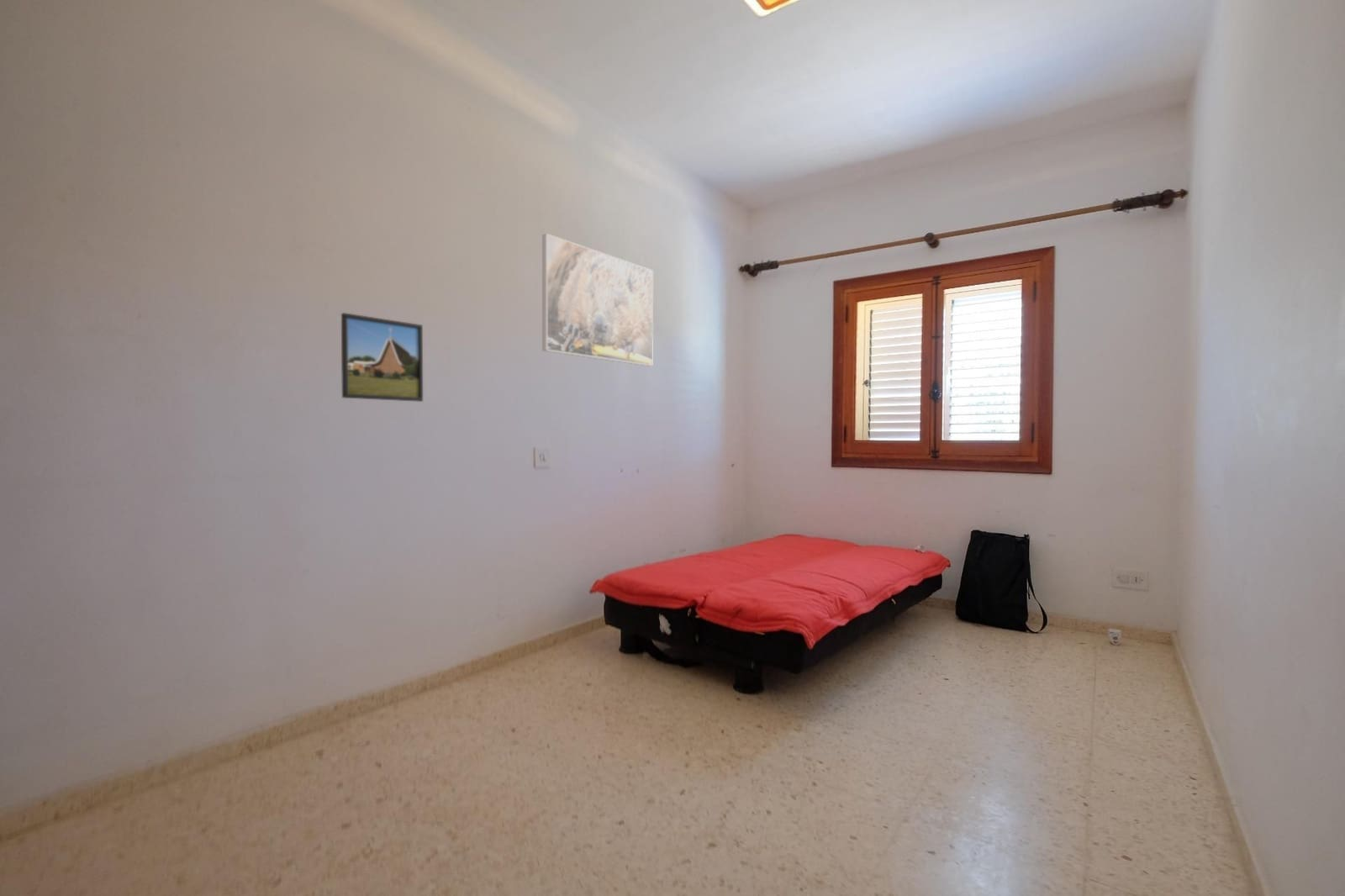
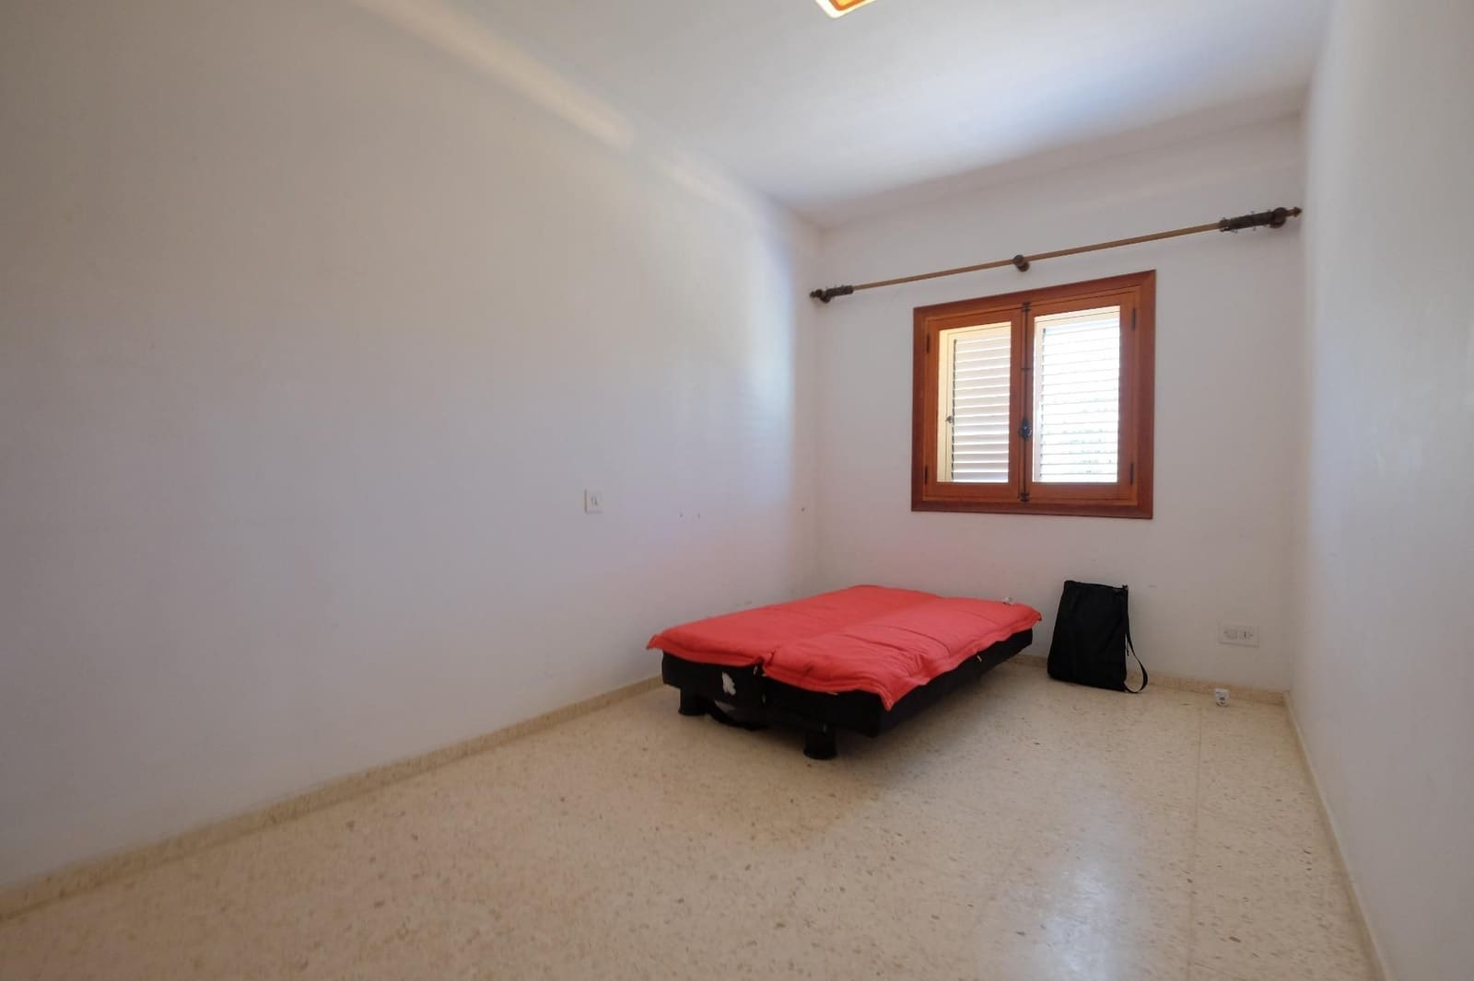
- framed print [340,312,424,403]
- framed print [541,233,654,366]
